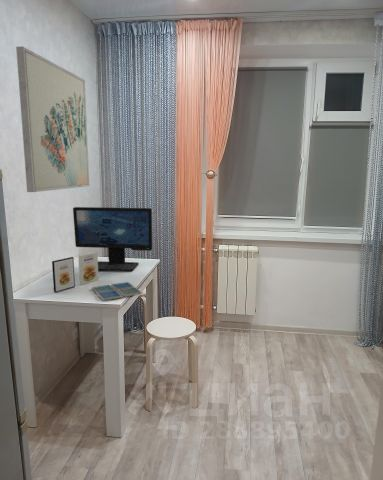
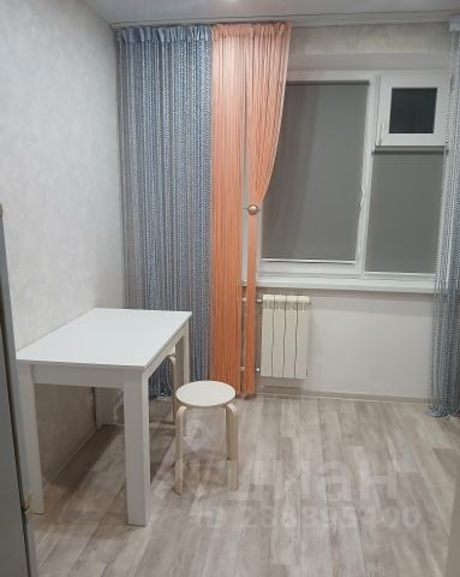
- wall art [15,46,90,193]
- picture frame [51,251,100,294]
- computer monitor [72,206,153,272]
- drink coaster [91,281,143,302]
